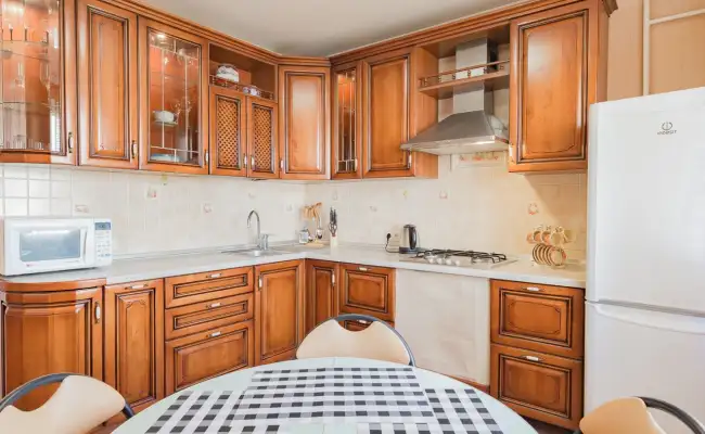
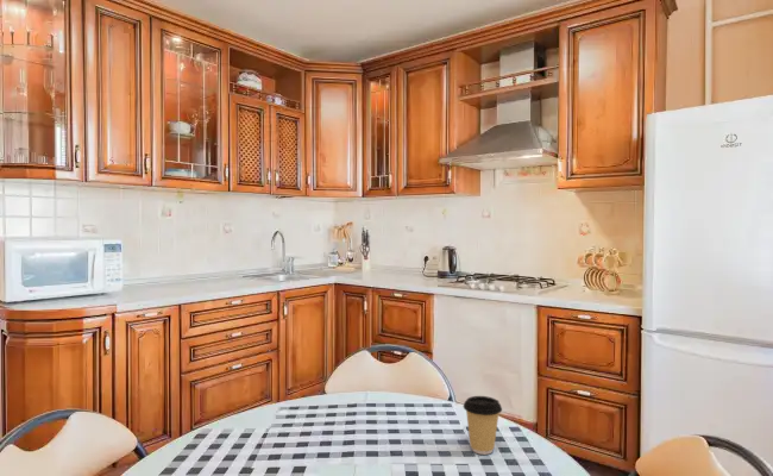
+ coffee cup [463,395,503,456]
